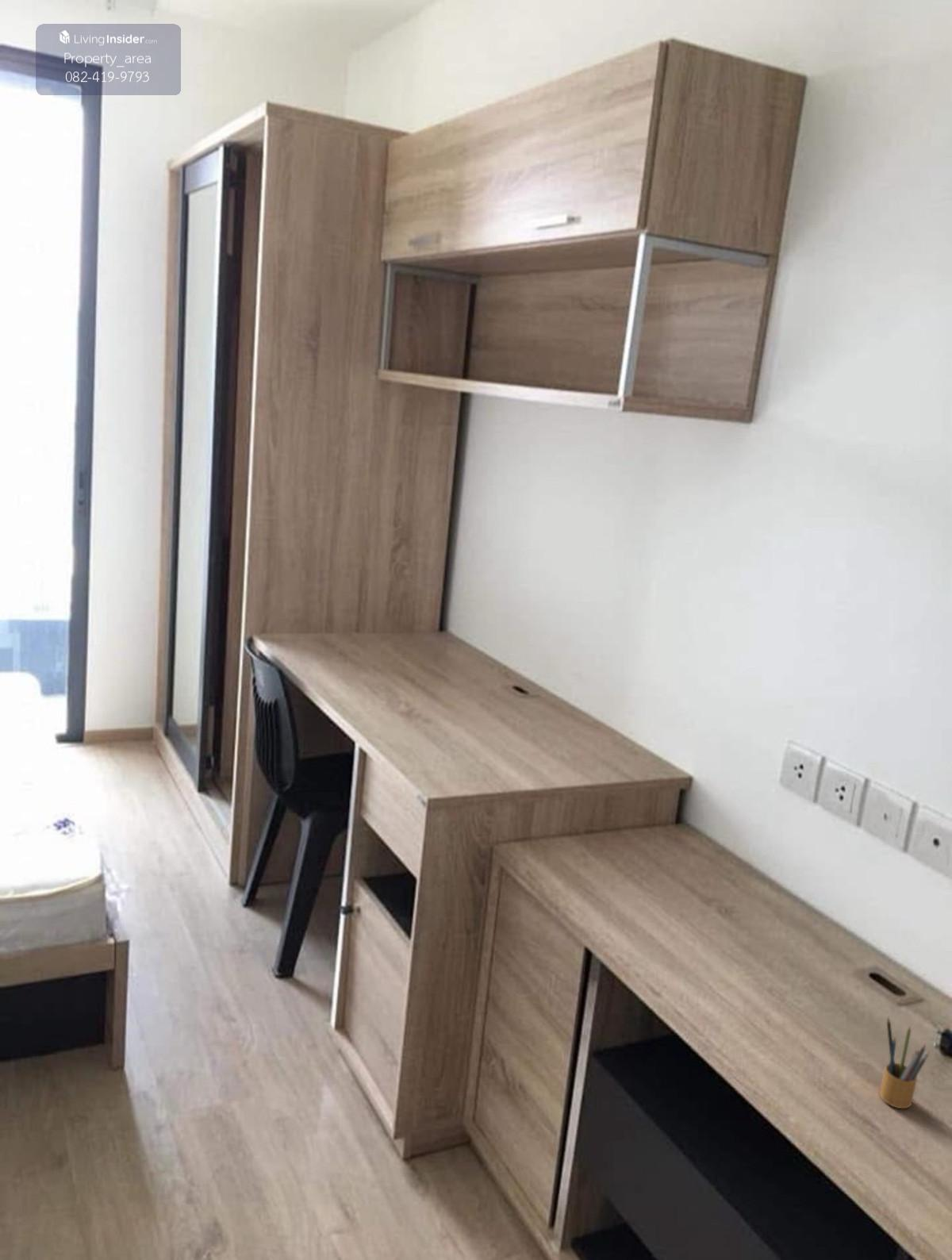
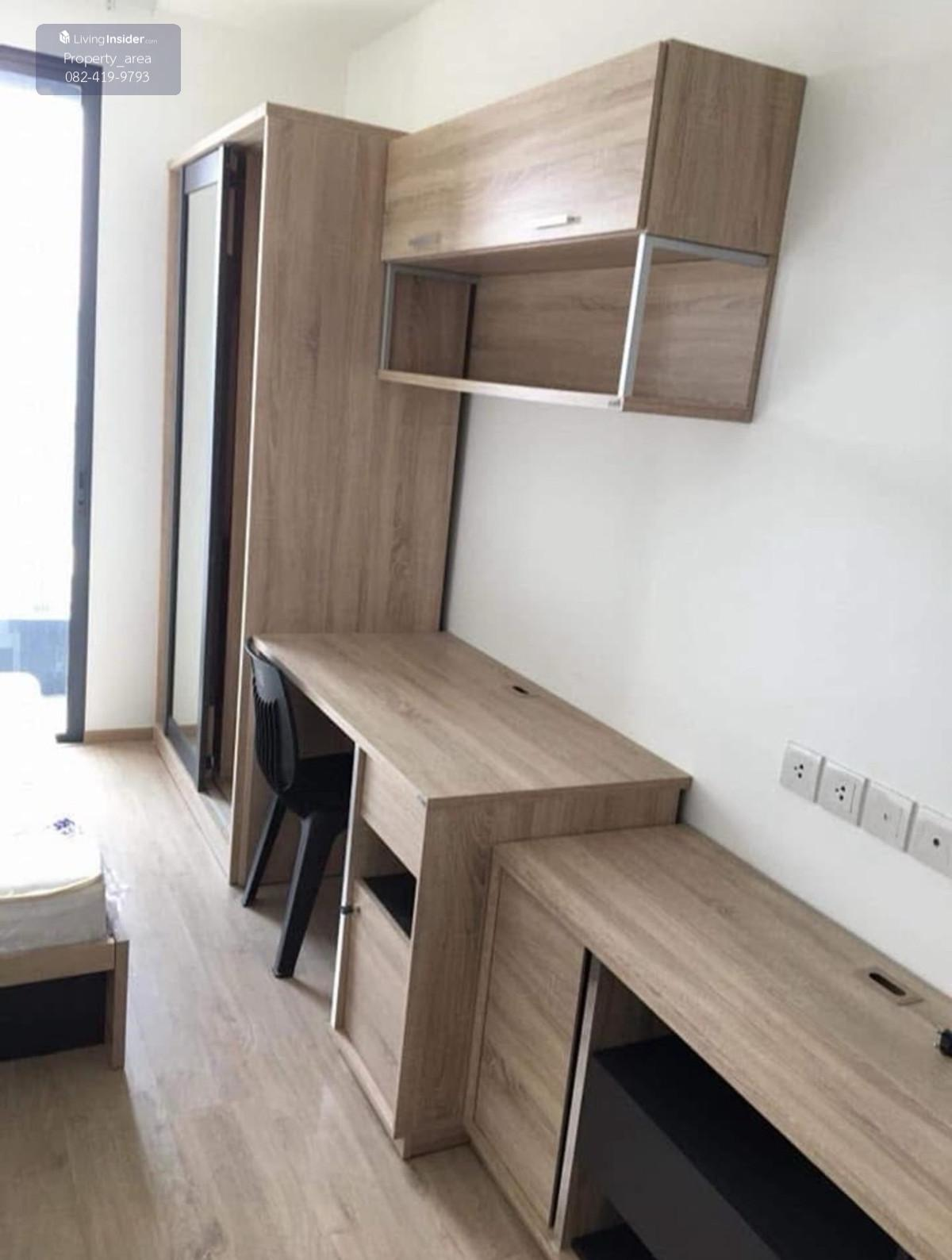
- pencil box [879,1016,931,1109]
